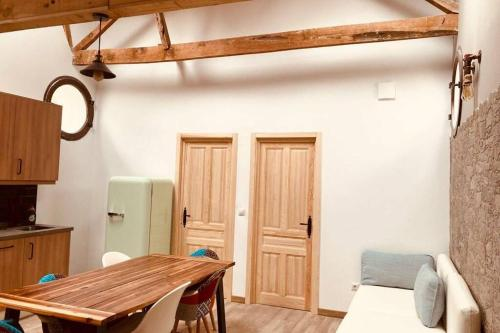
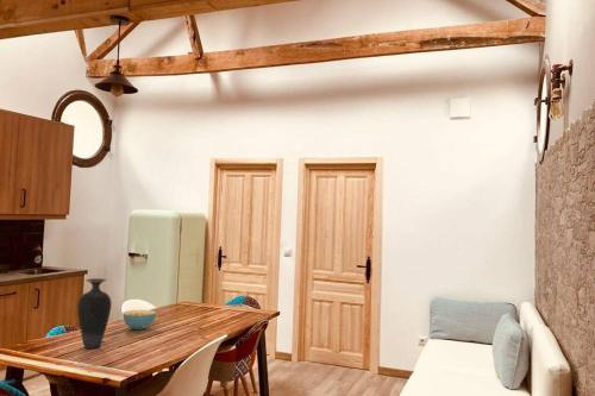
+ cereal bowl [121,309,157,331]
+ vase [76,277,113,350]
